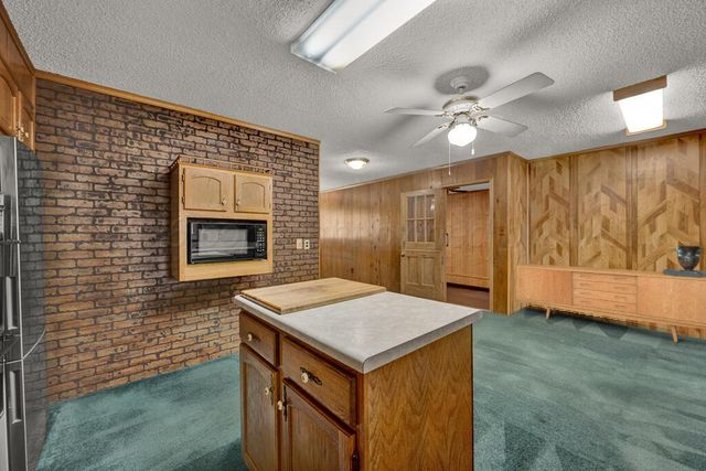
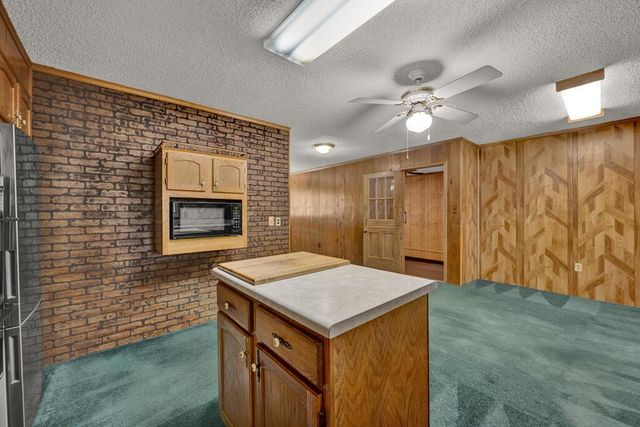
- sideboard [515,263,706,343]
- decorative urn [662,245,706,278]
